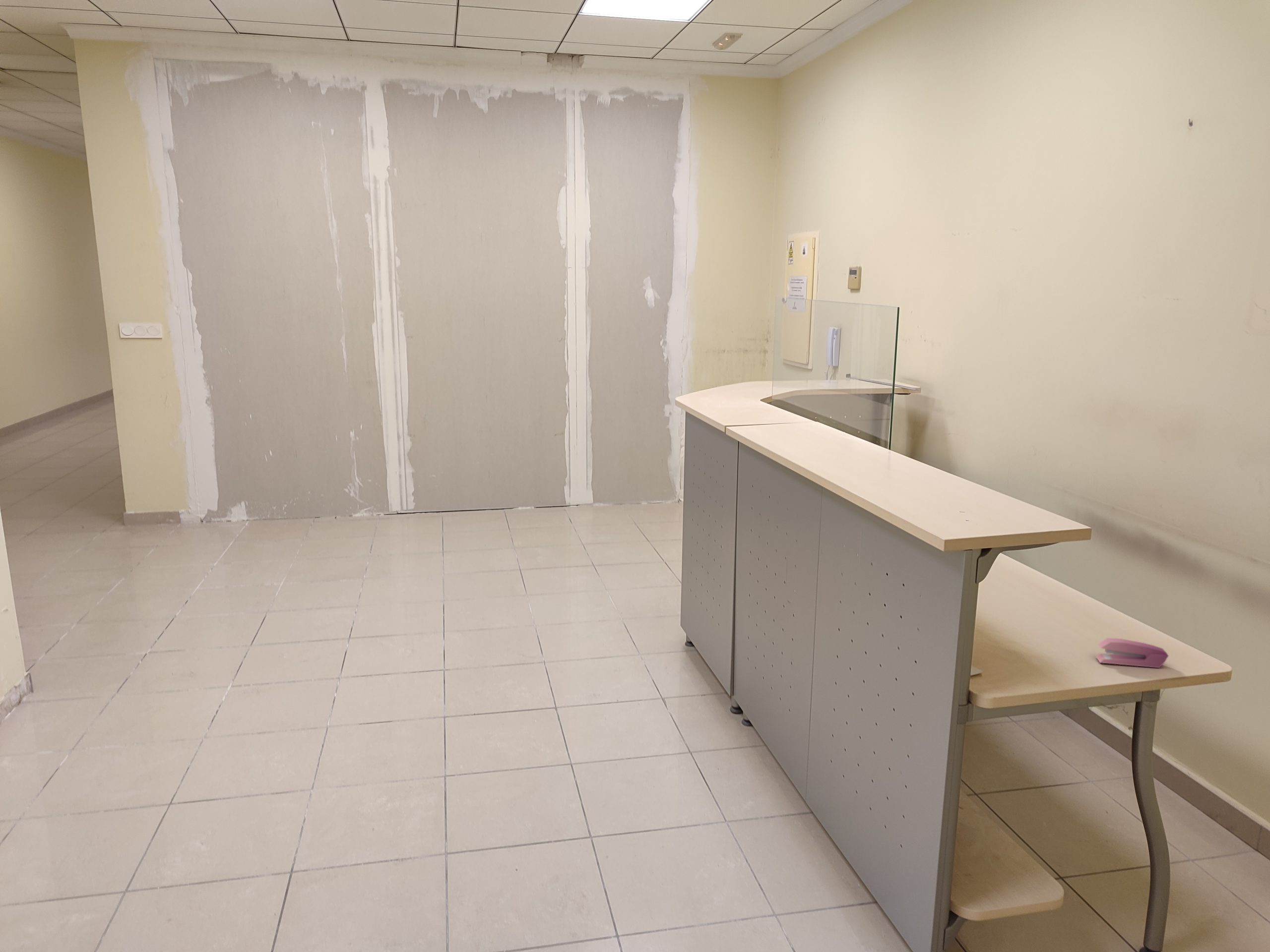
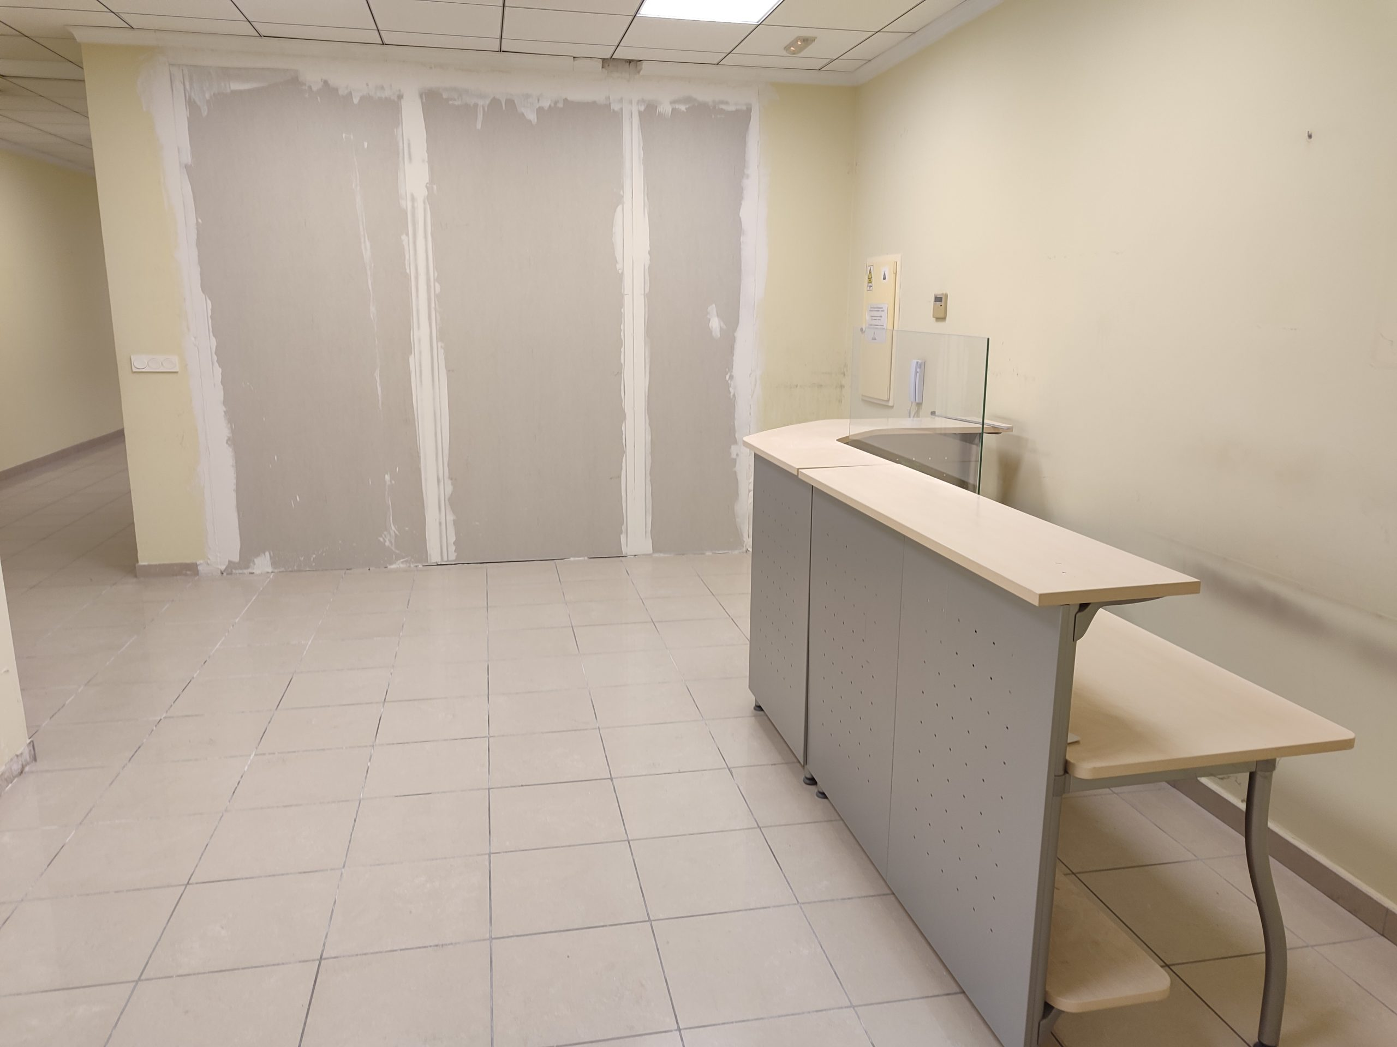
- stapler [1095,638,1169,668]
